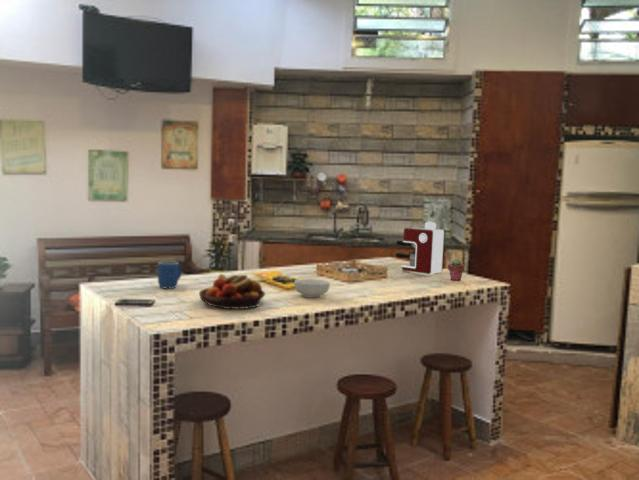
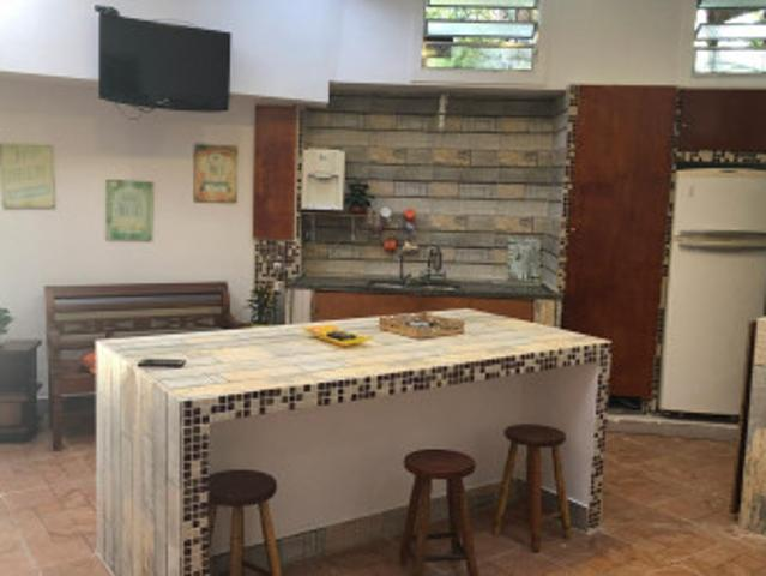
- cereal bowl [293,278,331,298]
- mug [157,260,182,289]
- fruit bowl [198,273,266,310]
- potted succulent [447,258,465,281]
- coffee maker [395,221,446,275]
